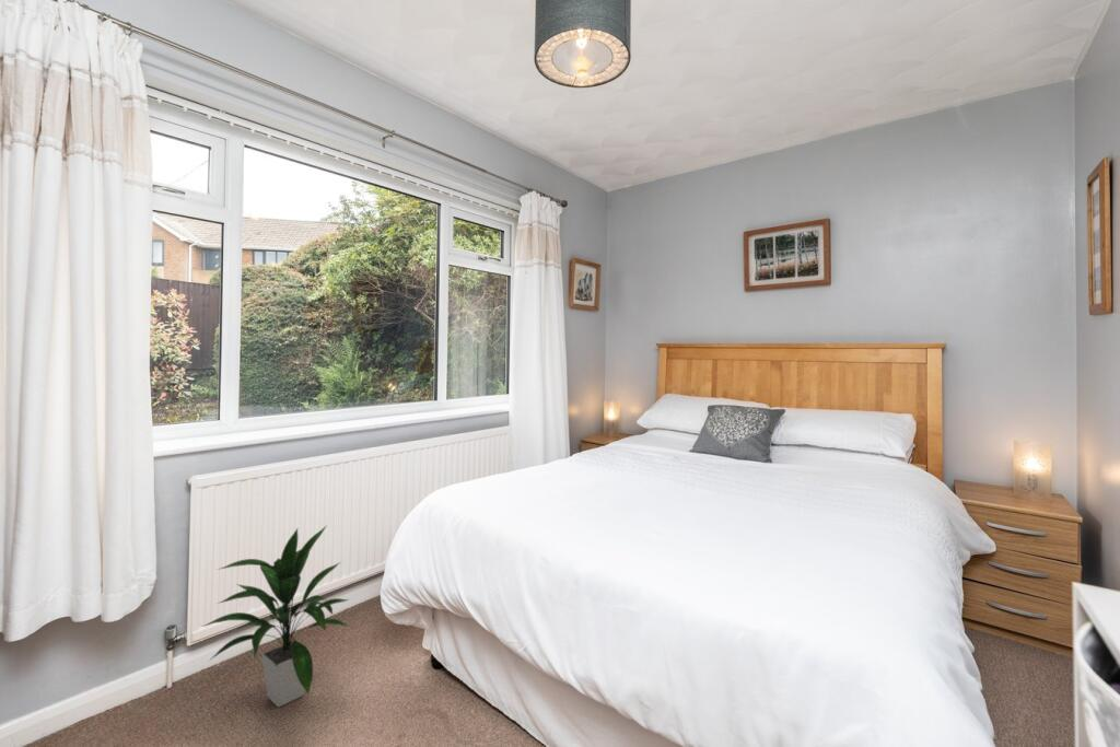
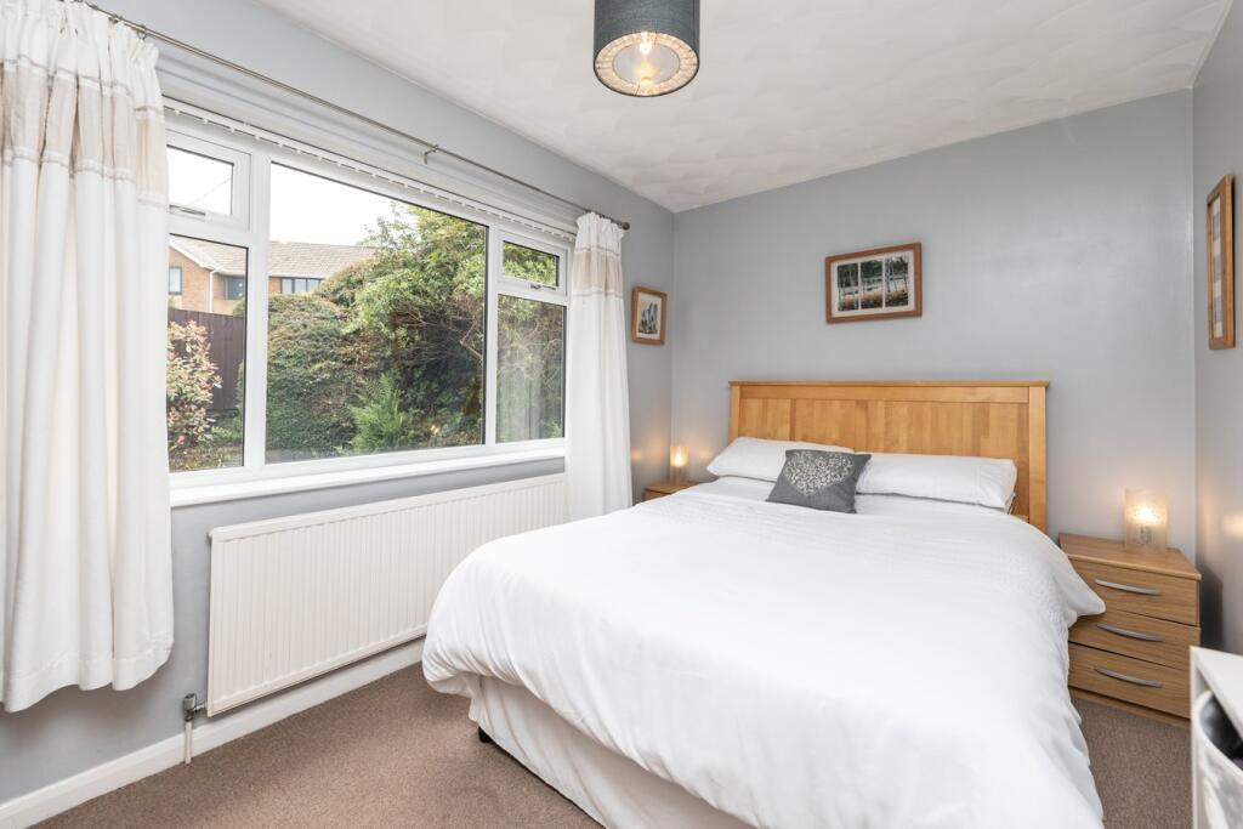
- indoor plant [200,523,351,708]
